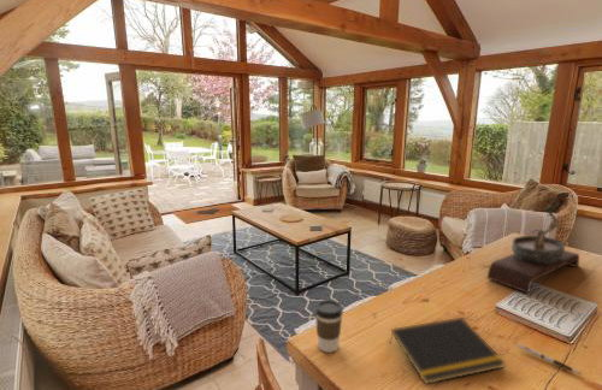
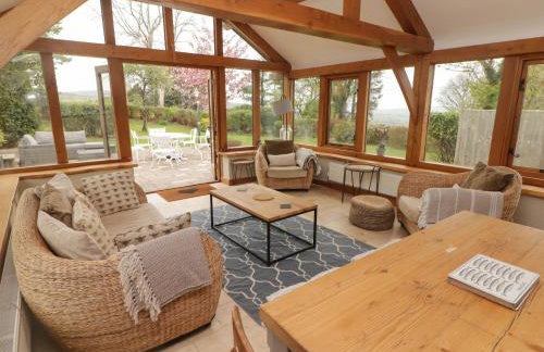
- notepad [388,317,507,385]
- pen [517,343,583,376]
- coffee cup [314,299,344,354]
- bonsai tree [486,197,580,294]
